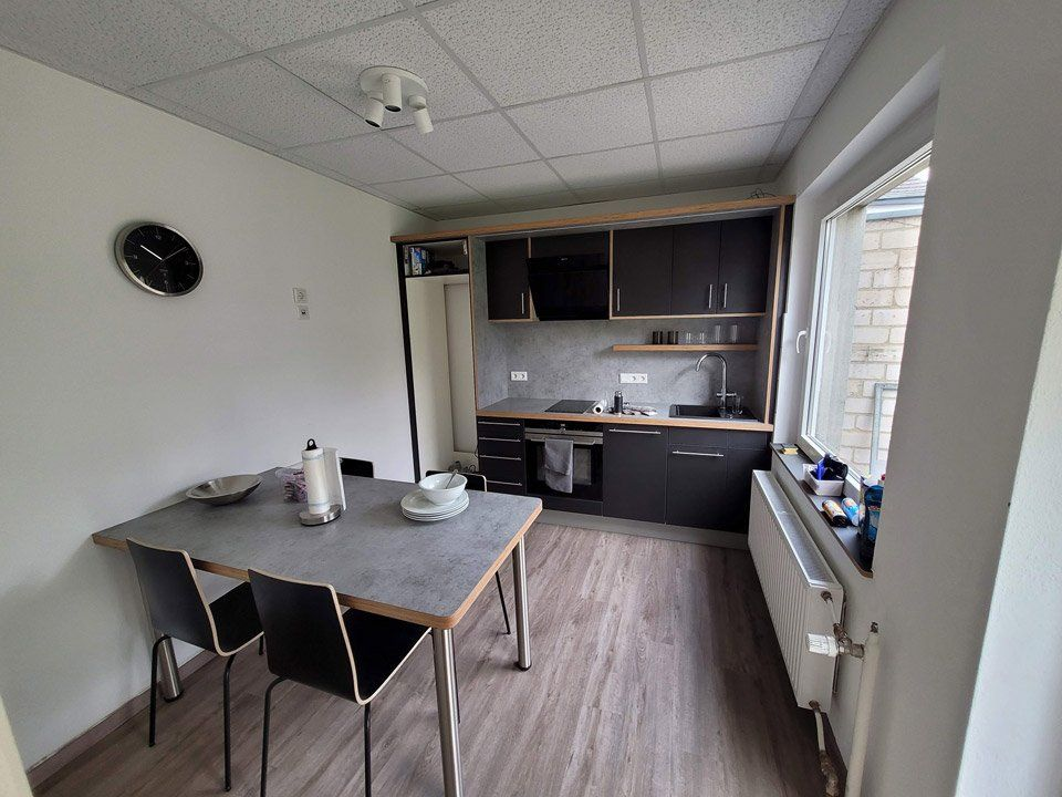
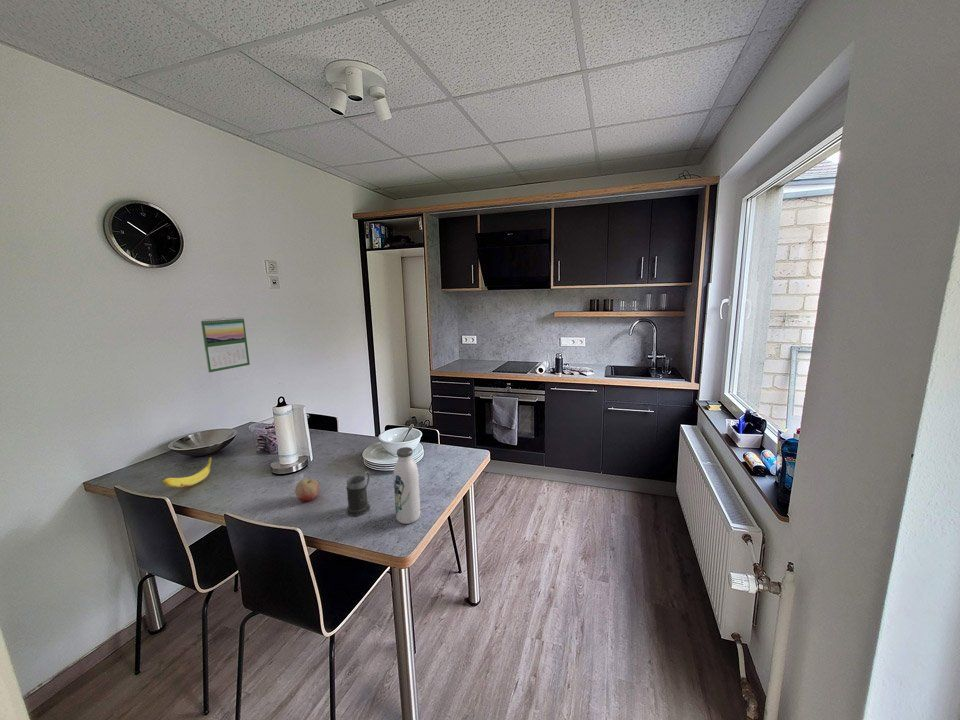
+ banana [162,456,213,488]
+ mug [346,470,371,517]
+ calendar [200,316,251,373]
+ water bottle [393,446,421,525]
+ fruit [294,478,320,502]
